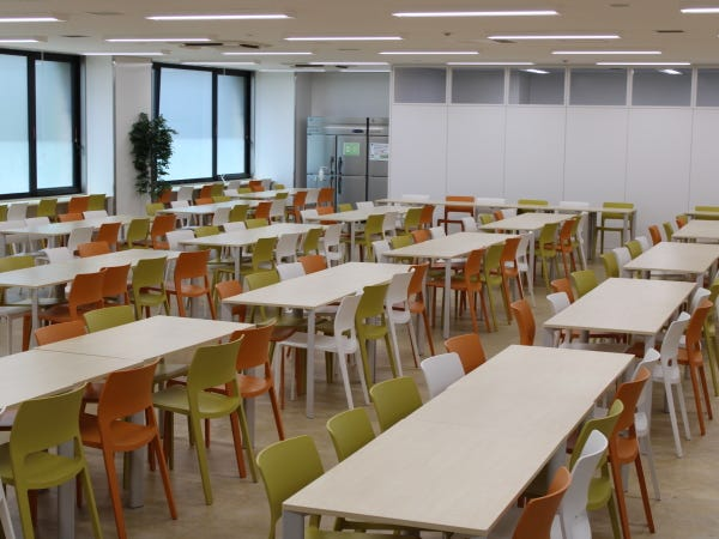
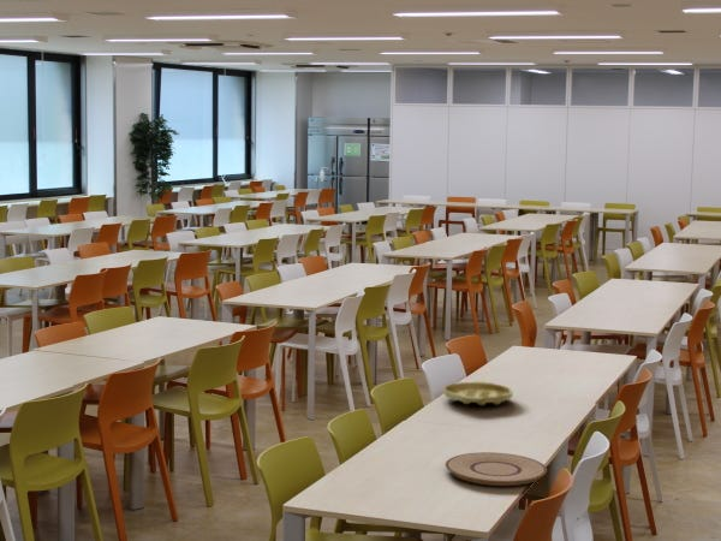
+ tray [442,380,514,406]
+ plate [445,451,548,487]
